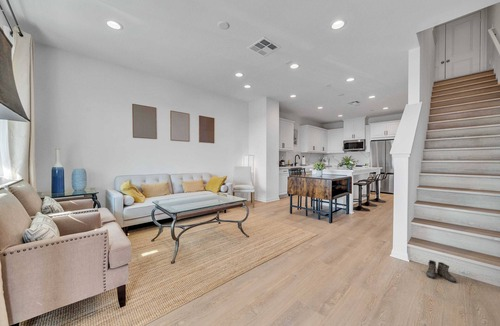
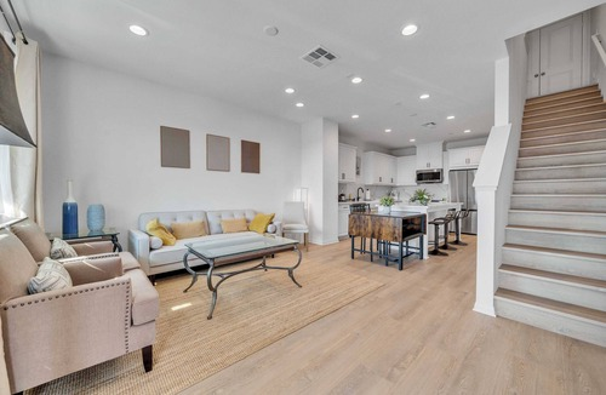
- boots [422,259,457,283]
